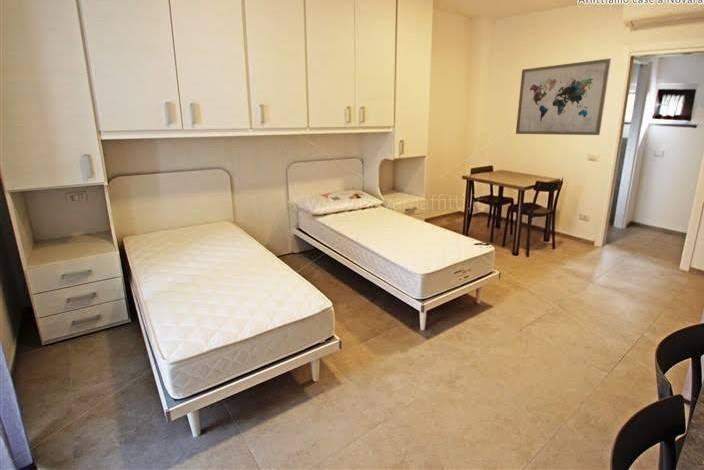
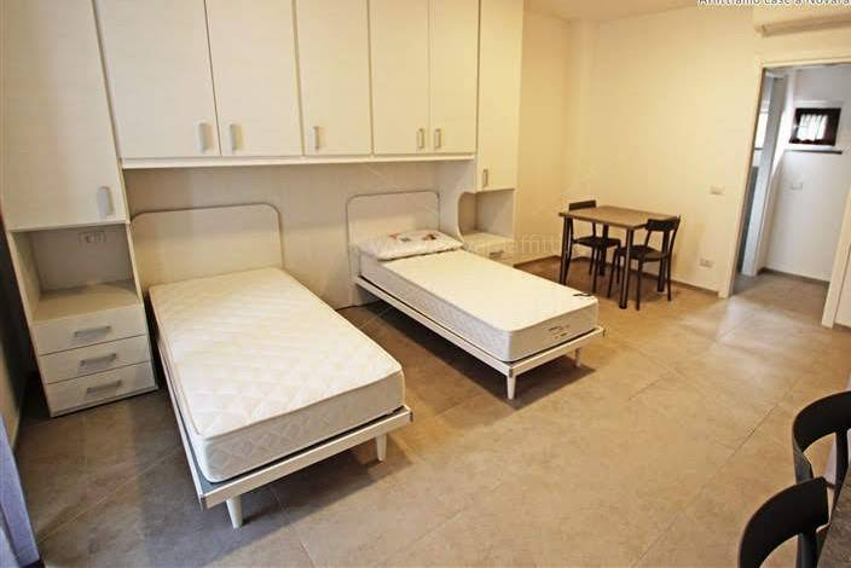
- wall art [515,57,612,136]
